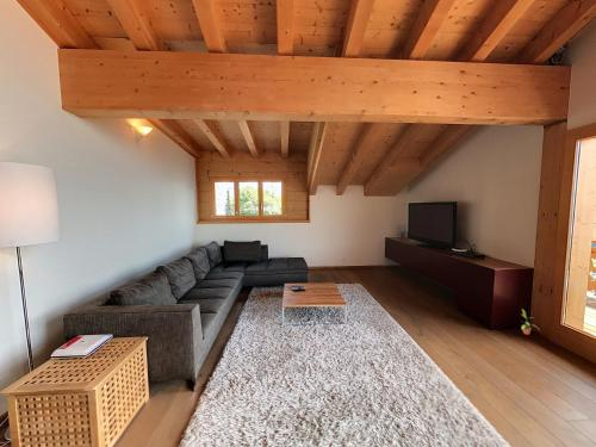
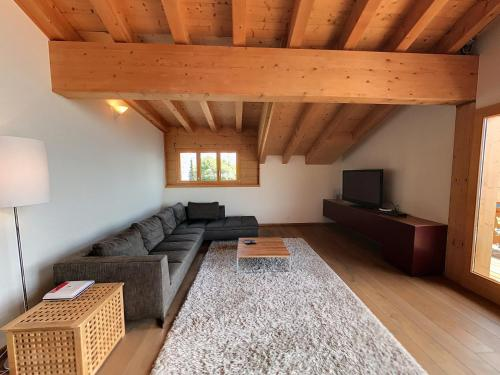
- potted plant [520,308,541,336]
